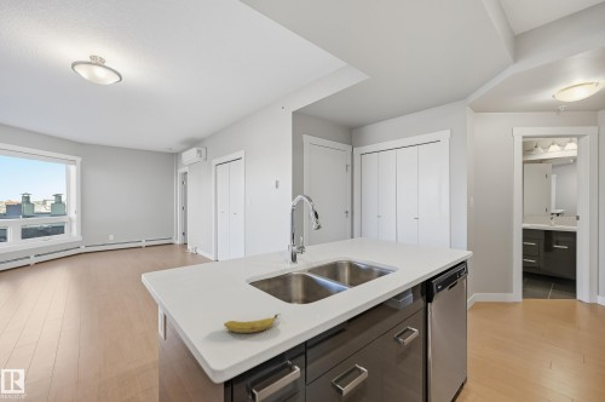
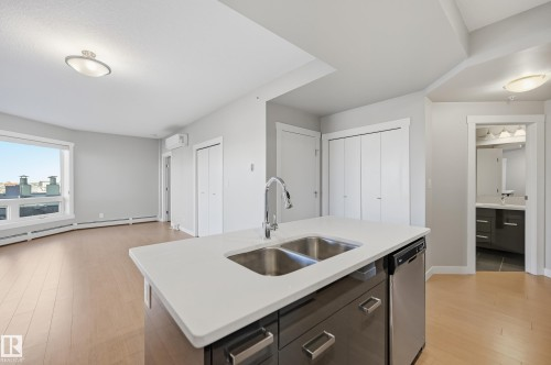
- banana [223,312,282,334]
